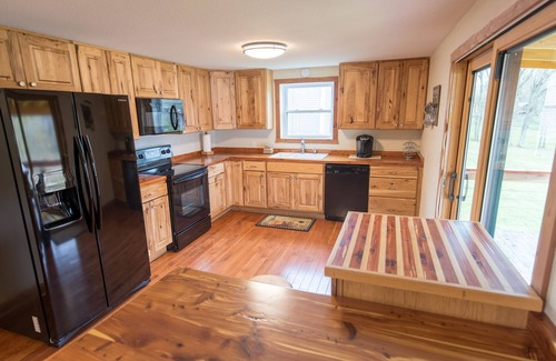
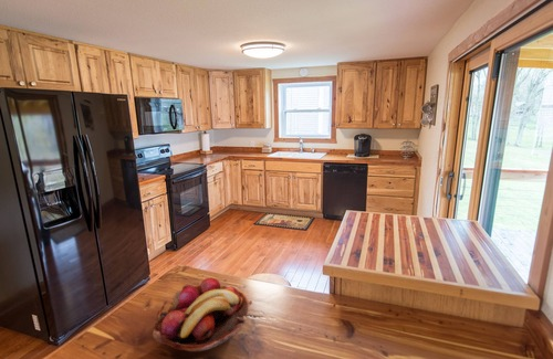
+ fruit basket [152,277,253,352]
